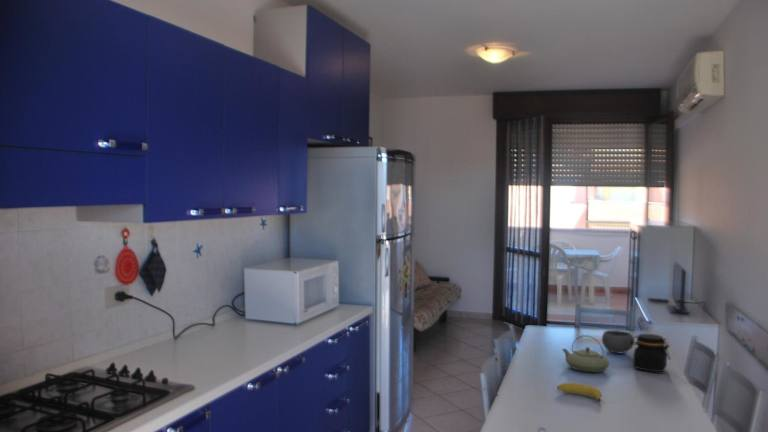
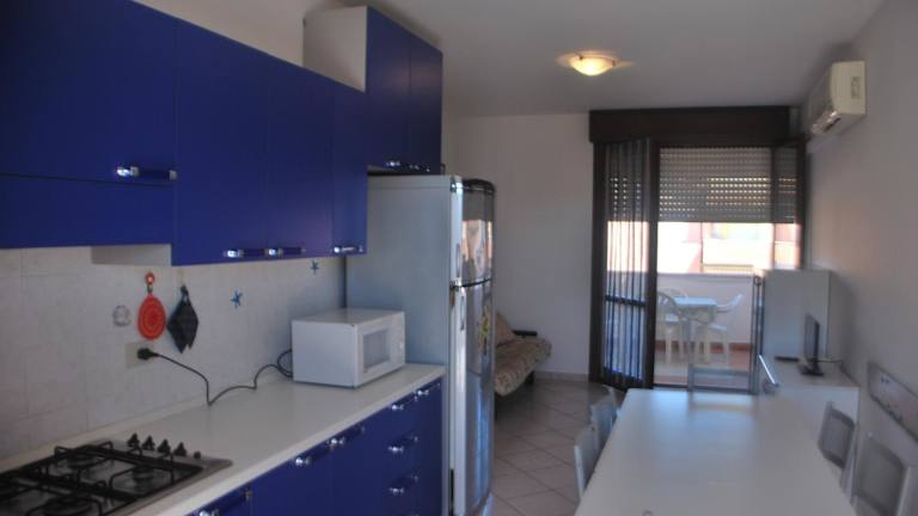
- jar [630,333,671,373]
- banana [556,382,603,402]
- bowl [601,329,634,355]
- teapot [561,334,611,373]
